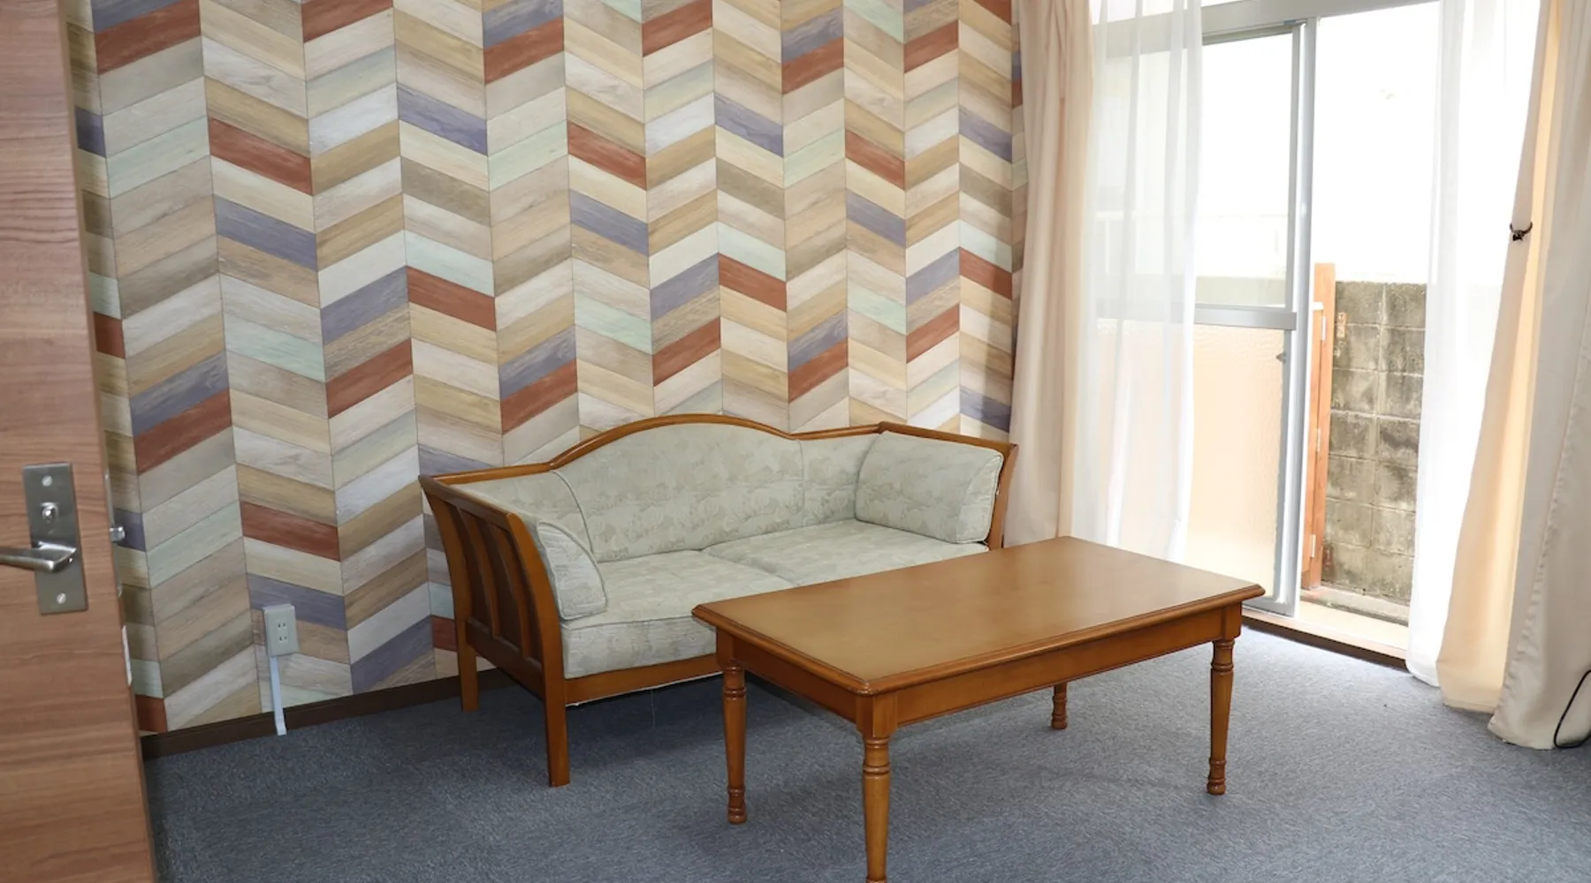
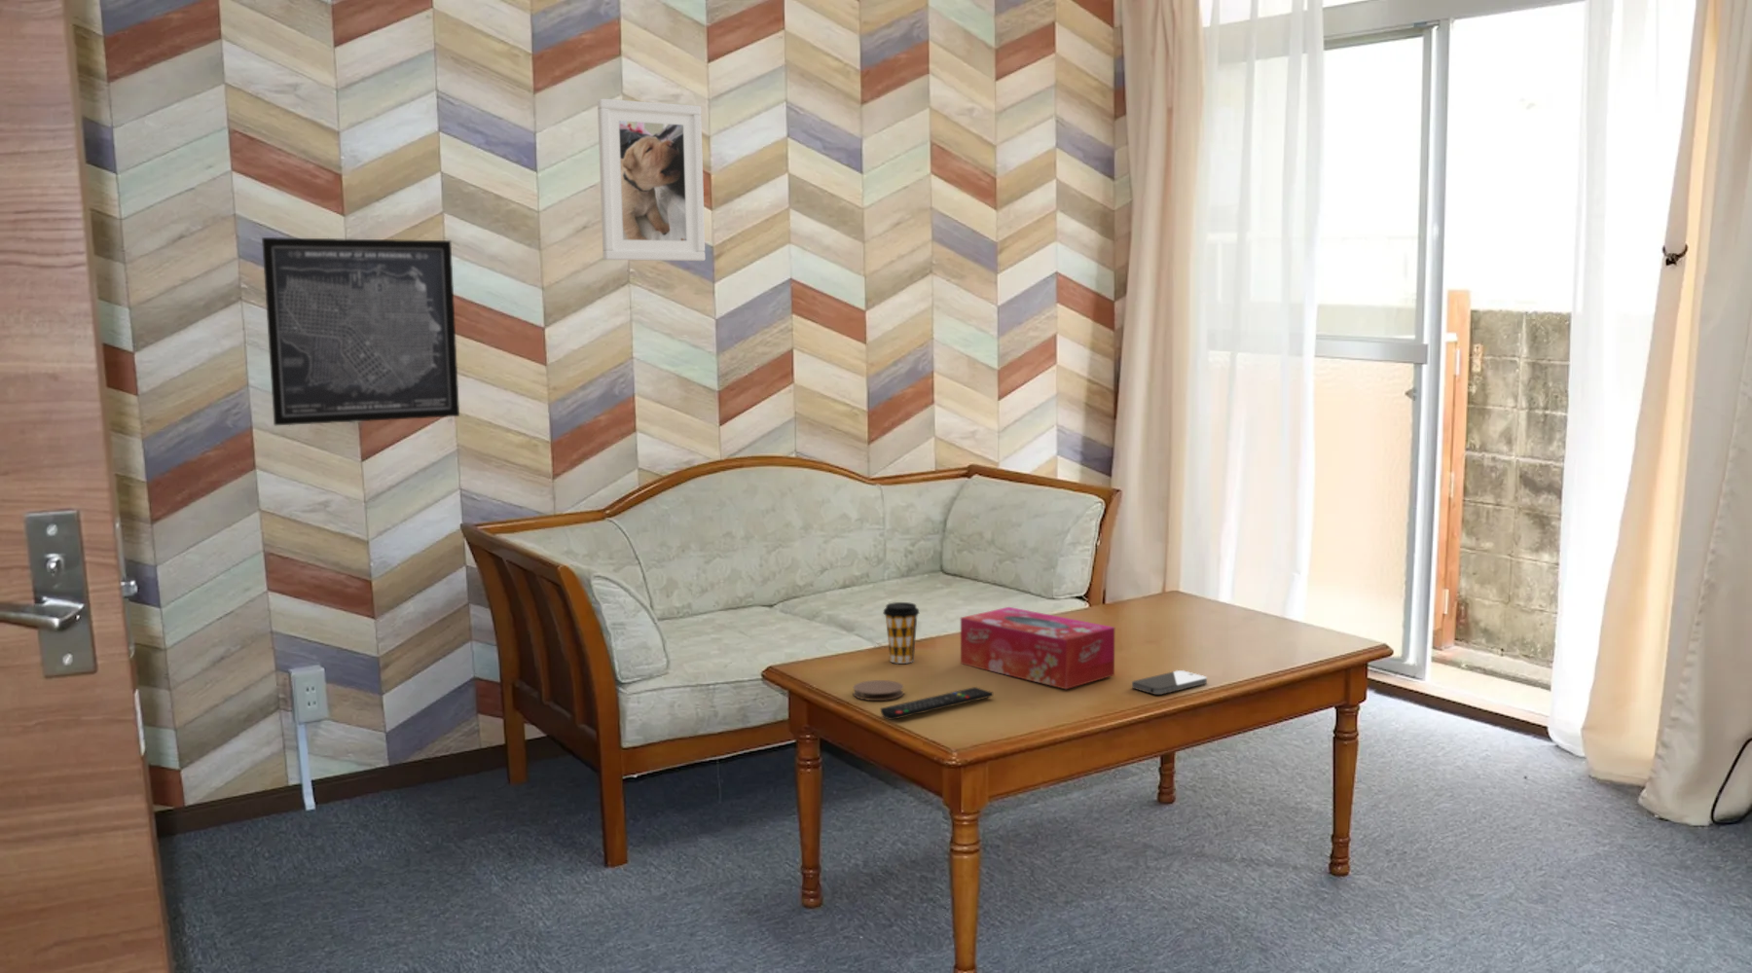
+ wall art [261,236,460,427]
+ smartphone [1131,670,1208,696]
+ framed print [597,98,706,261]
+ coaster [852,679,905,701]
+ tissue box [960,606,1116,690]
+ coffee cup [882,602,920,665]
+ remote control [880,685,993,721]
